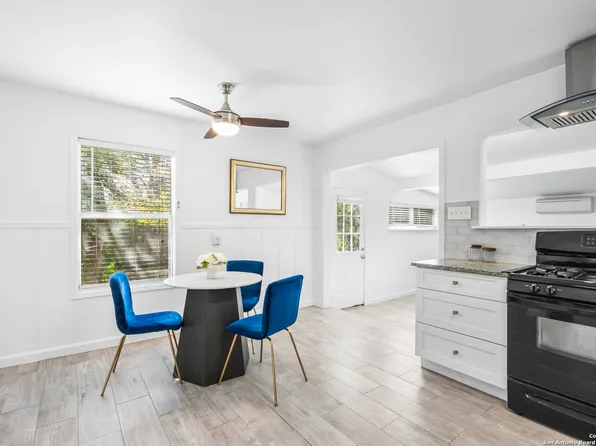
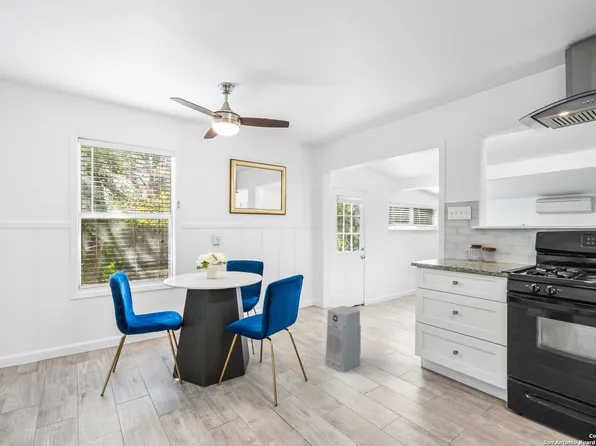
+ air purifier [324,305,362,374]
